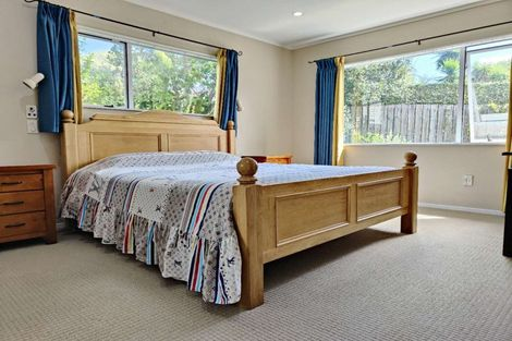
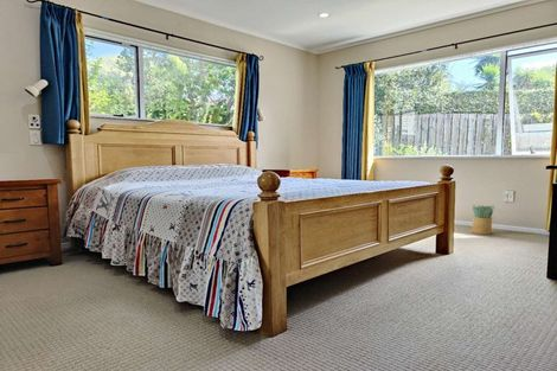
+ potted plant [470,204,495,236]
